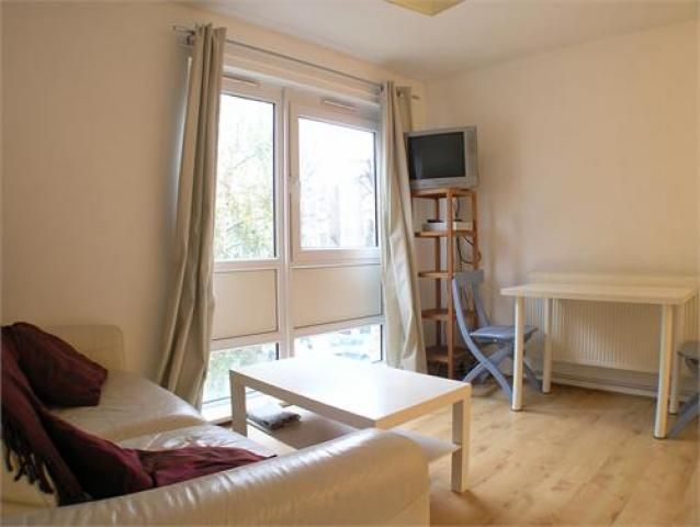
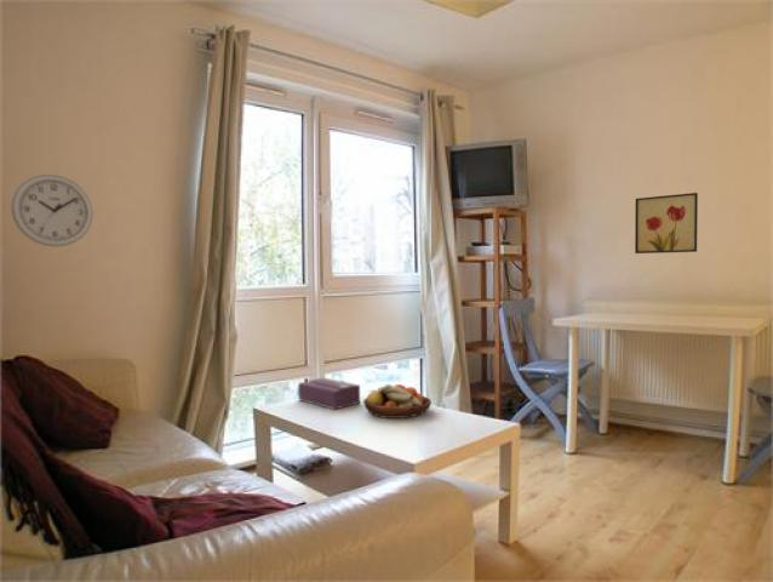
+ fruit bowl [362,383,433,420]
+ wall art [634,192,699,255]
+ wall clock [10,173,95,249]
+ tissue box [297,376,361,411]
